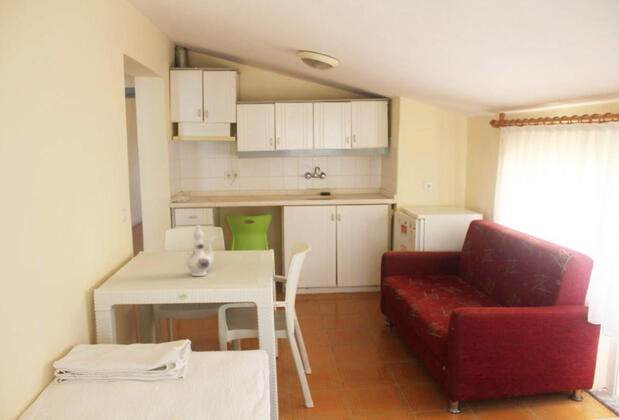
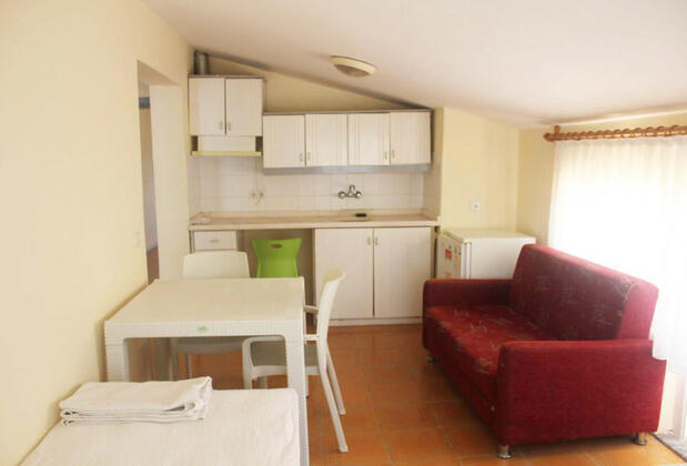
- chinaware [185,224,217,277]
